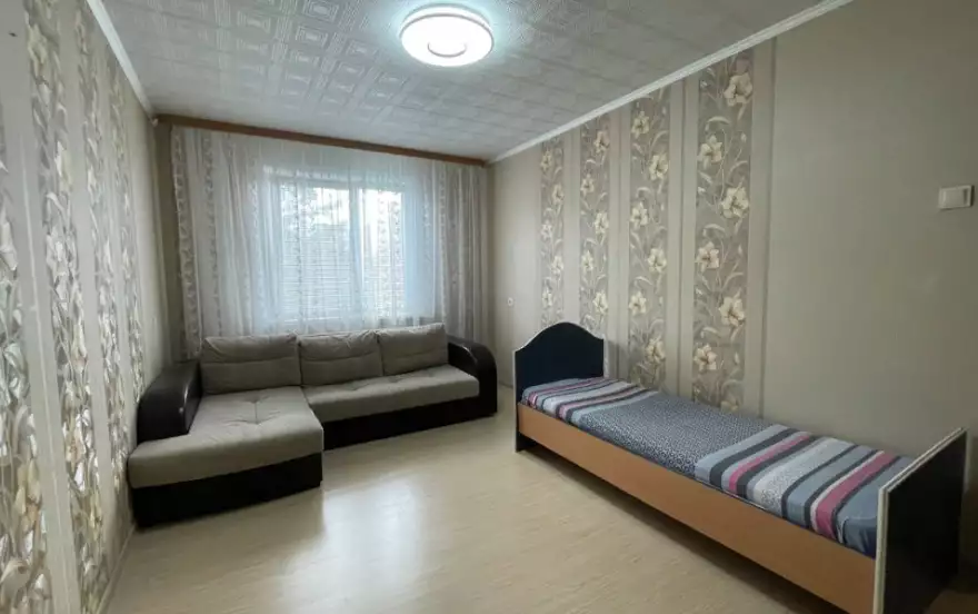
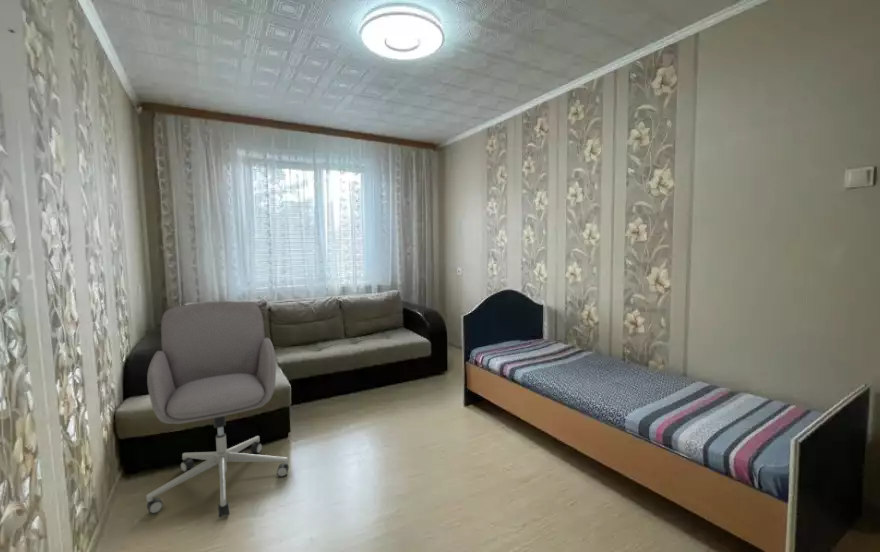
+ chair [145,300,290,519]
